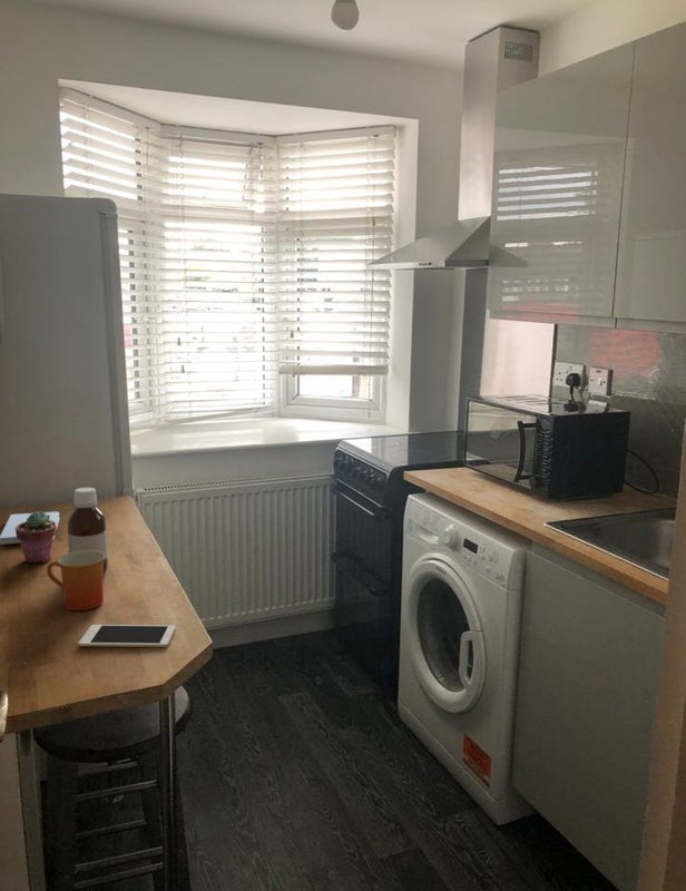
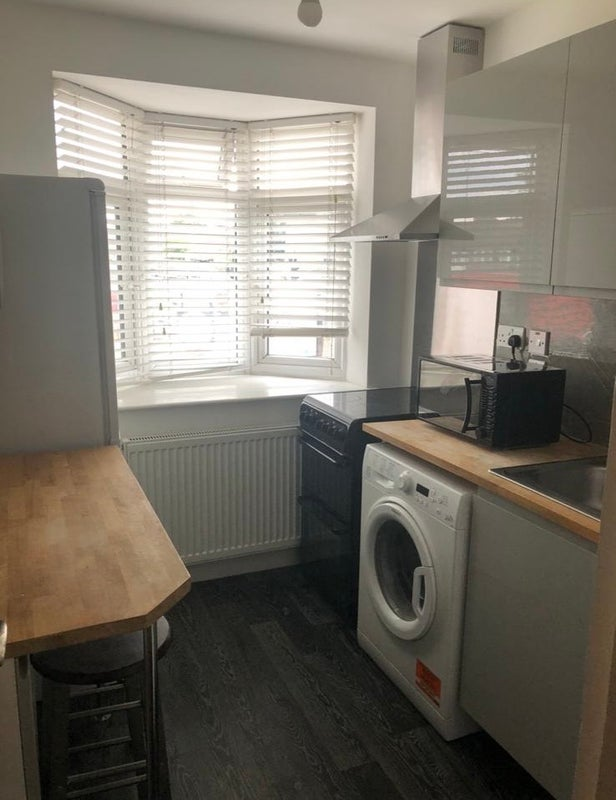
- potted succulent [16,510,58,565]
- mug [46,550,106,611]
- bottle [67,487,109,576]
- cell phone [77,624,177,648]
- notepad [0,511,60,546]
